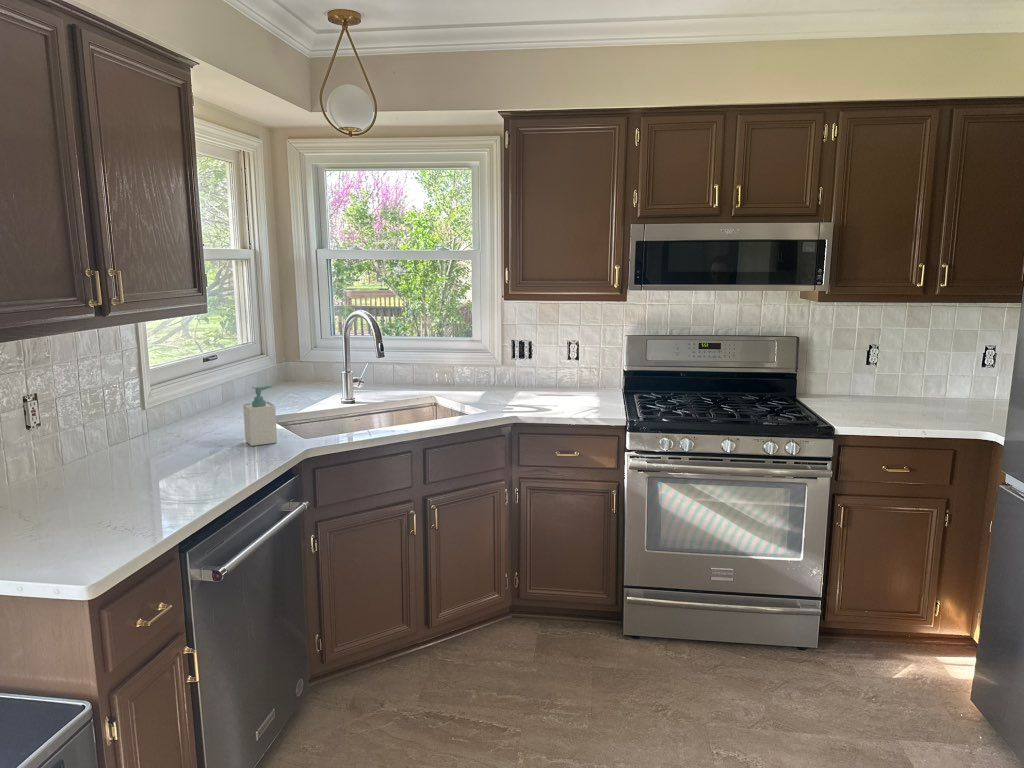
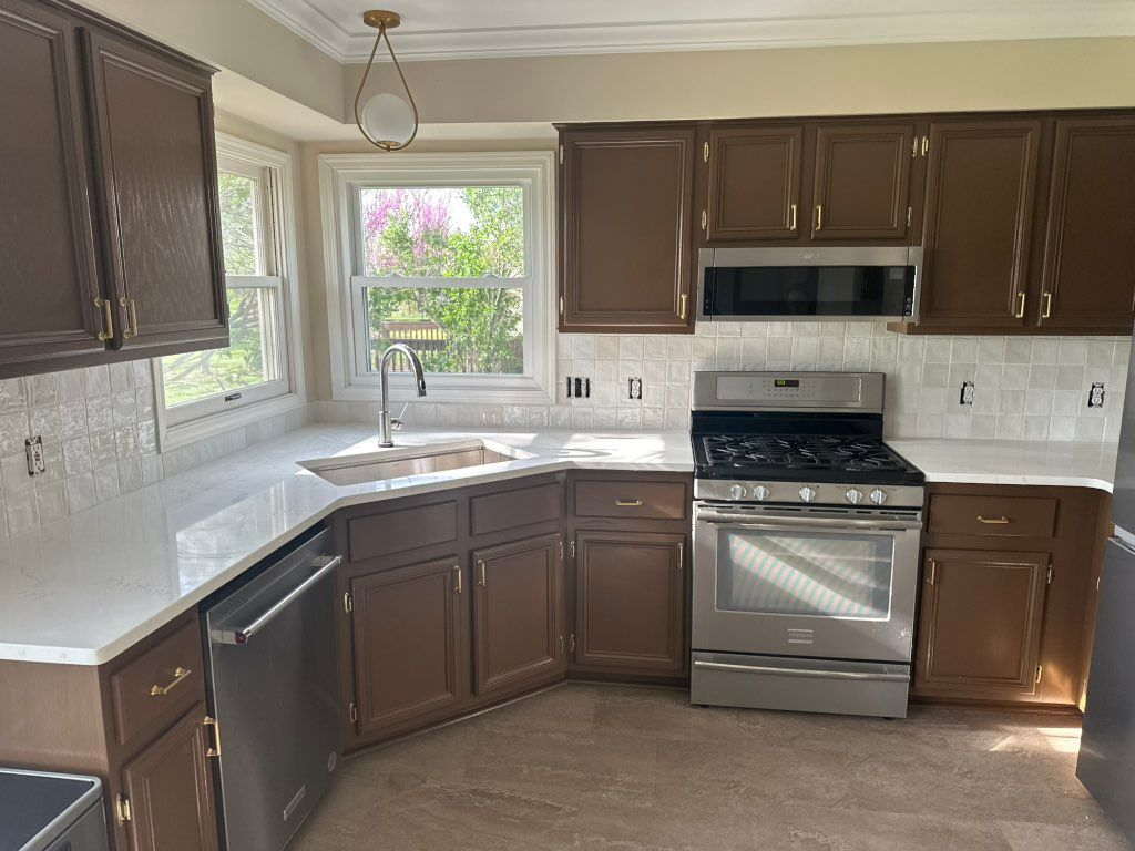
- soap bottle [242,385,278,447]
